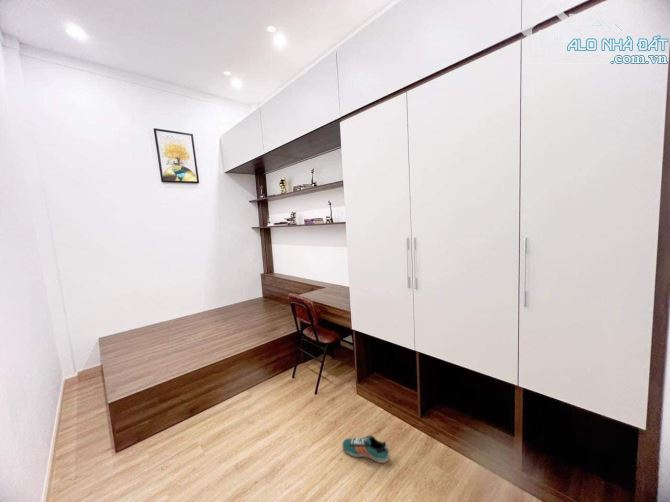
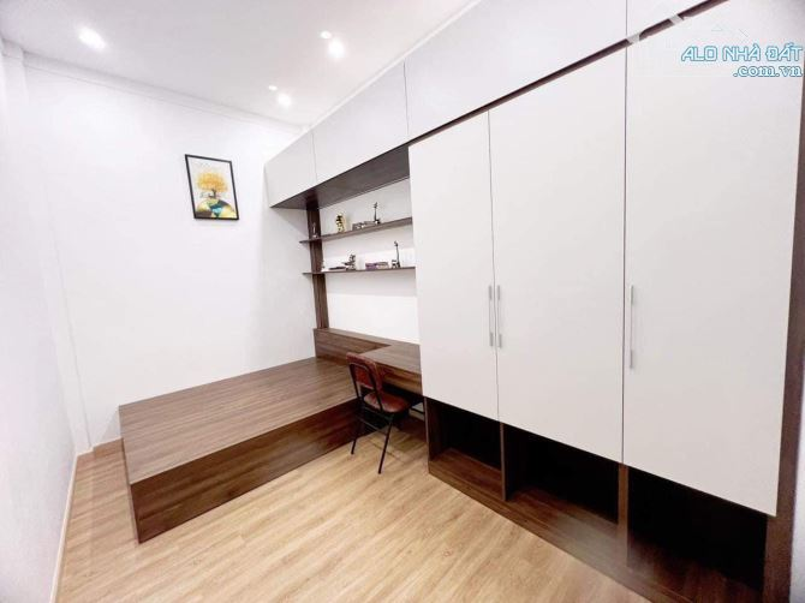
- sneaker [341,435,390,464]
